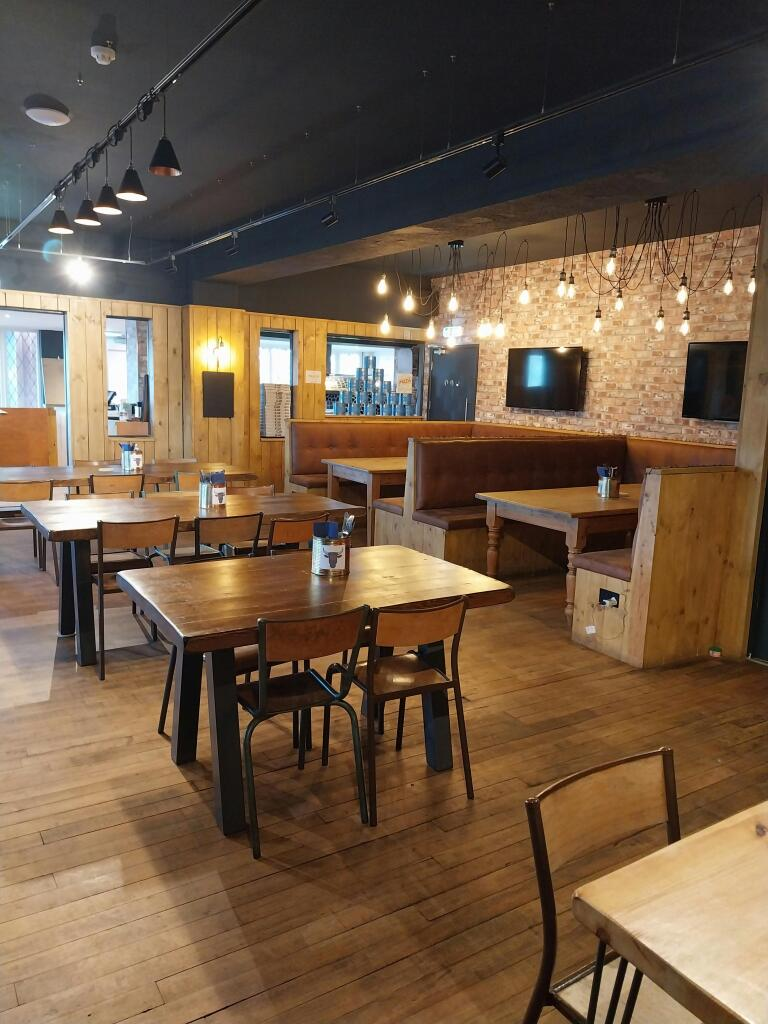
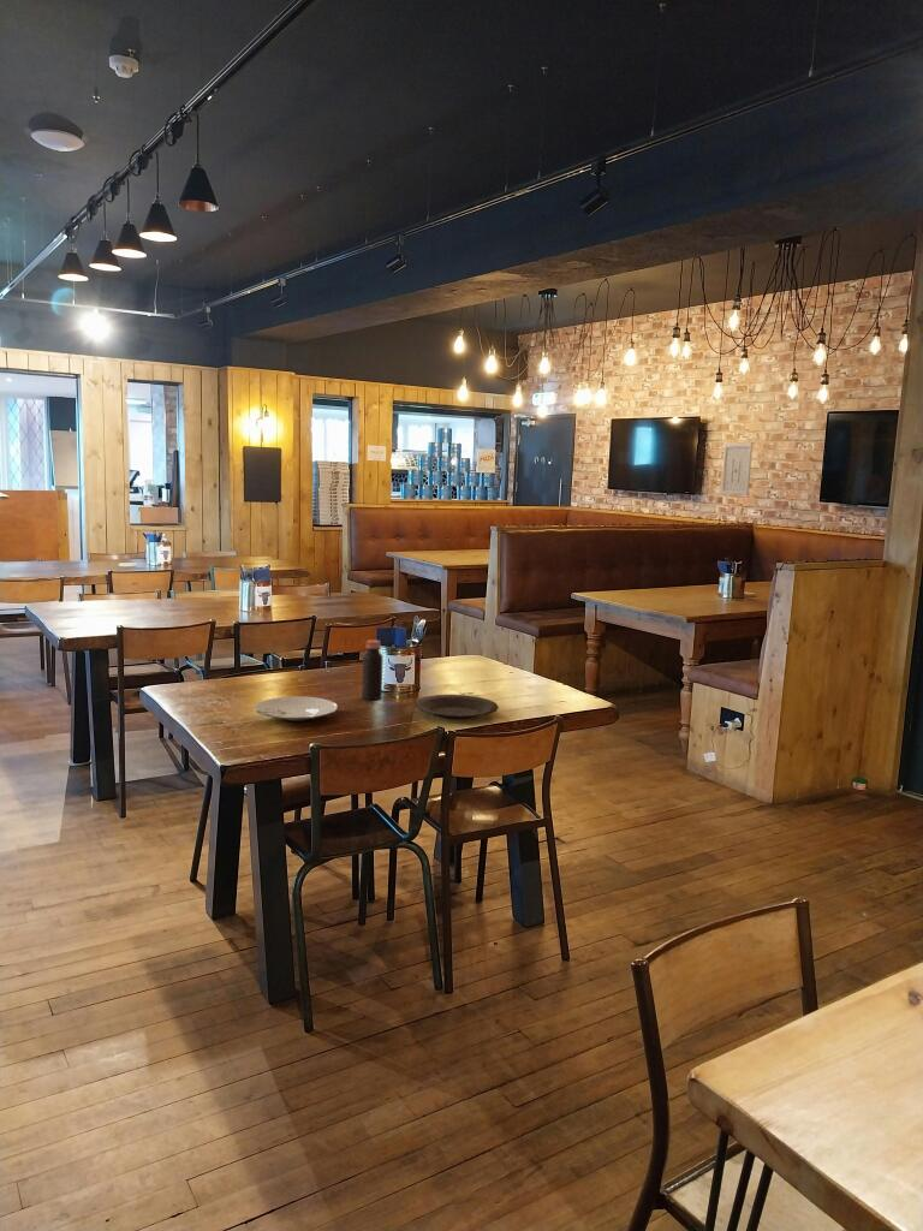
+ plate [413,694,500,720]
+ wall art [719,442,754,496]
+ plate [254,695,339,722]
+ bottle [361,638,383,701]
